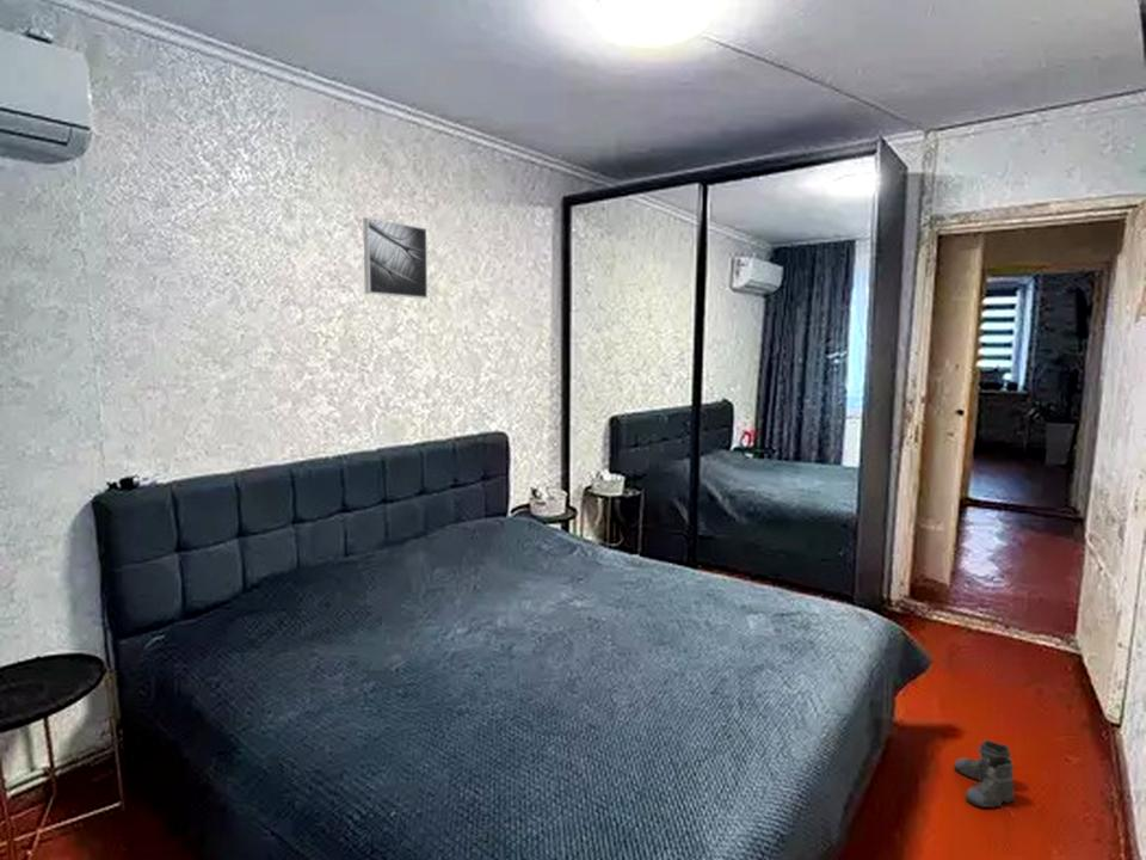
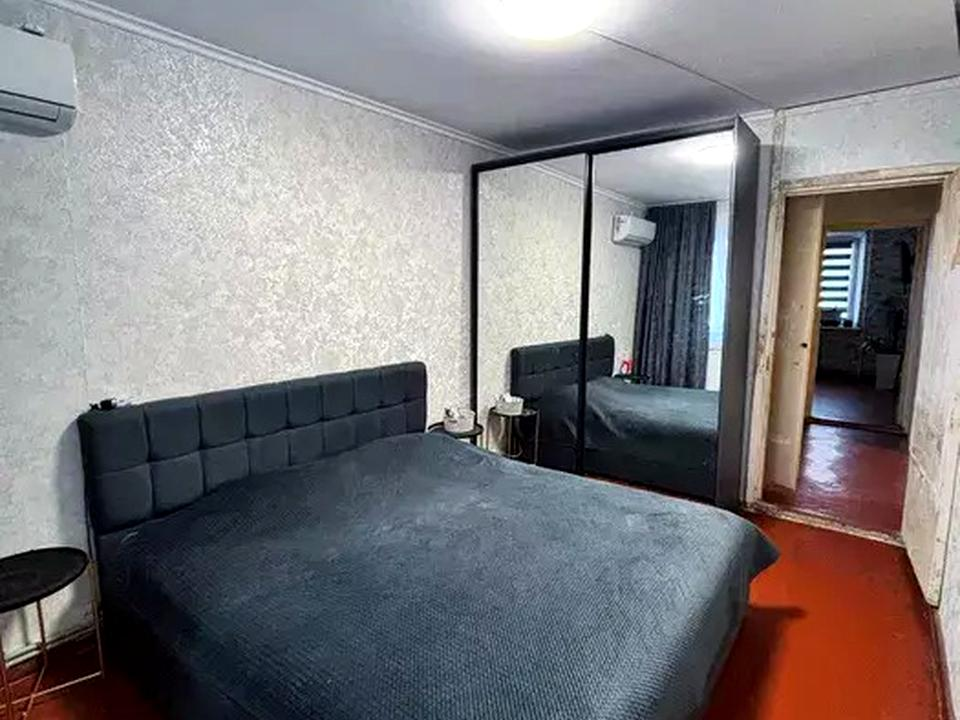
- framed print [362,216,429,300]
- boots [953,738,1016,812]
